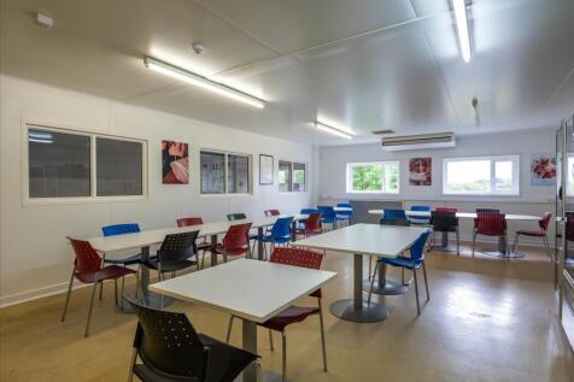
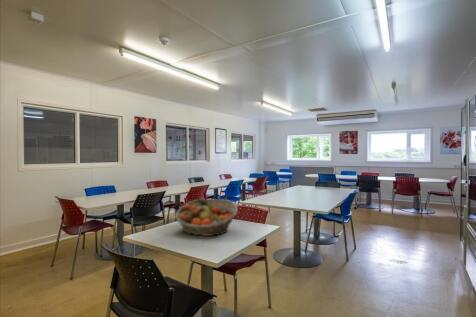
+ fruit basket [174,198,239,237]
